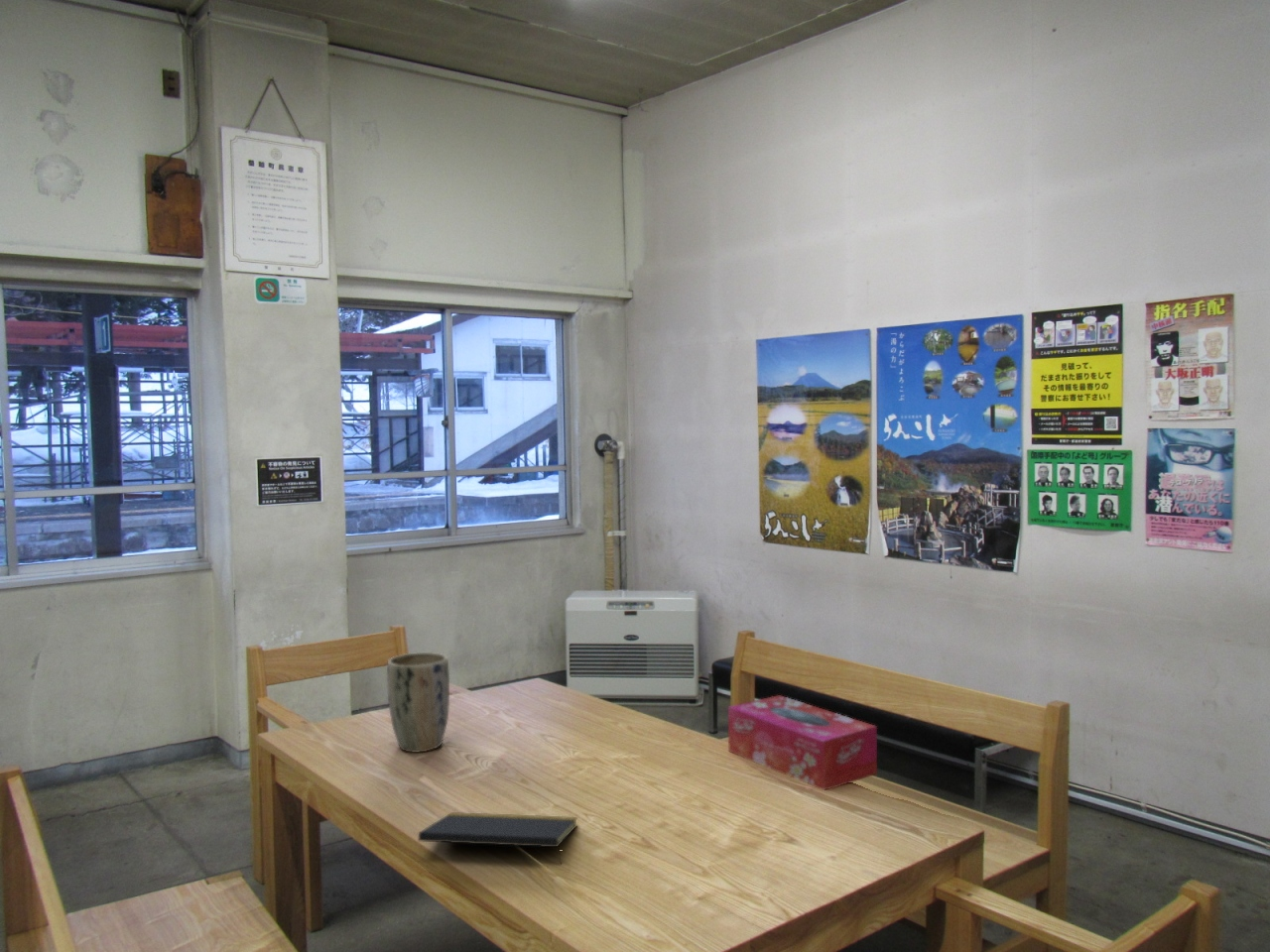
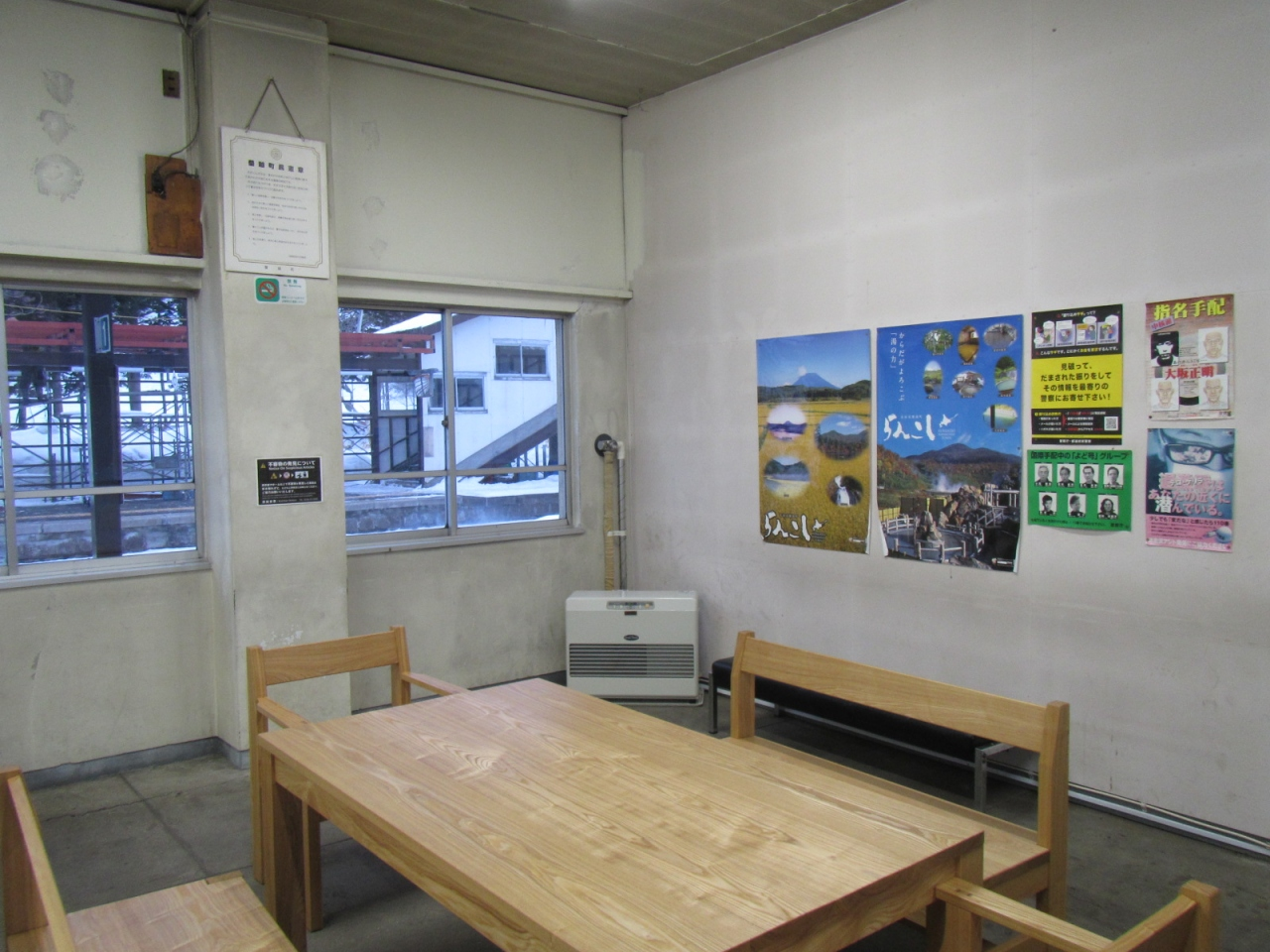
- plant pot [386,652,450,754]
- notepad [418,811,578,865]
- tissue box [727,694,878,791]
